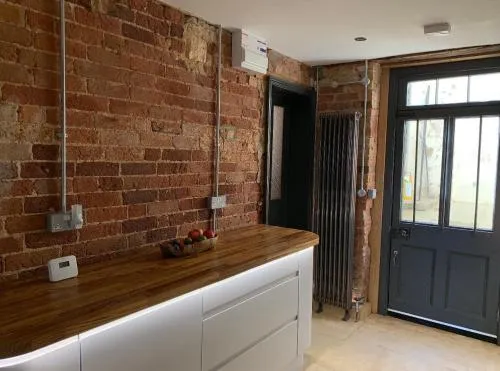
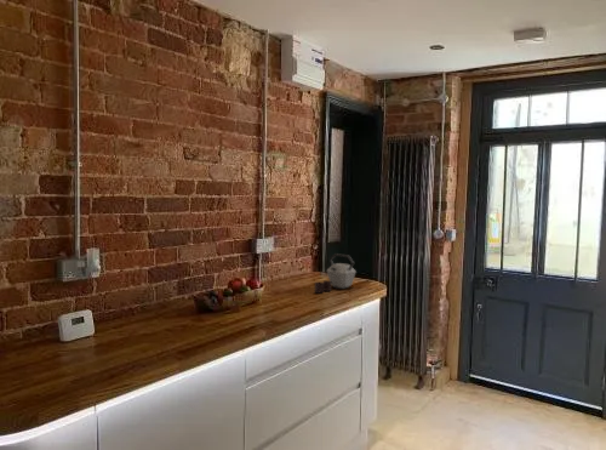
+ kettle [314,252,358,294]
